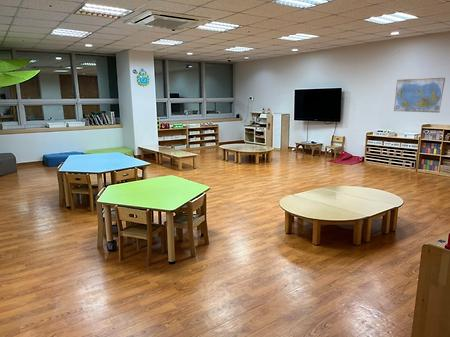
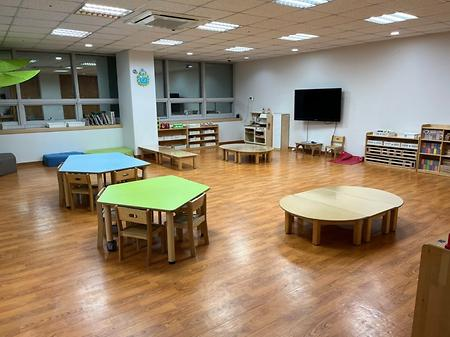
- world map [393,77,446,114]
